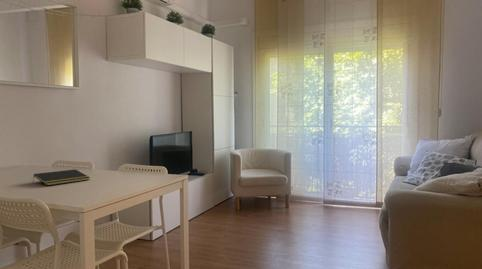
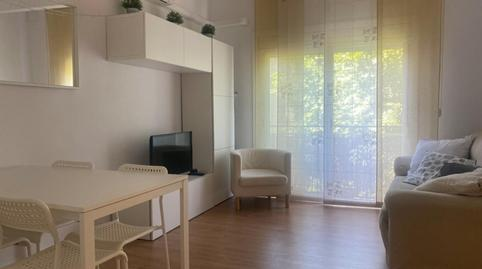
- notepad [32,169,91,186]
